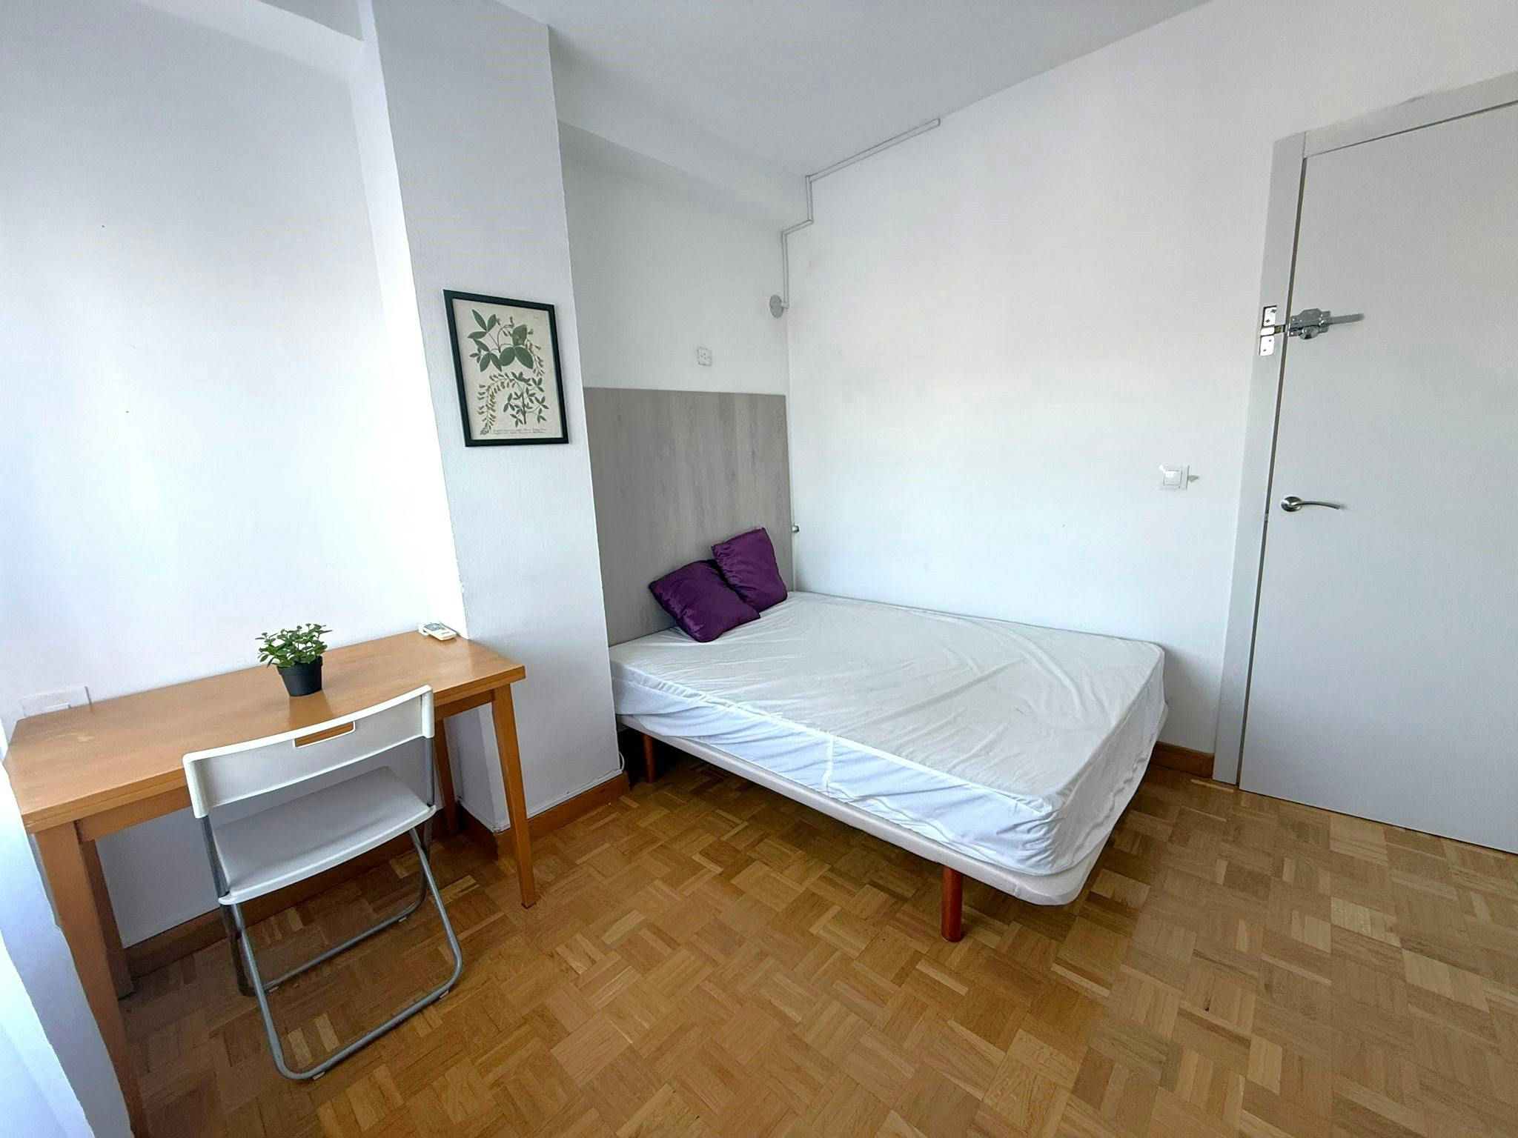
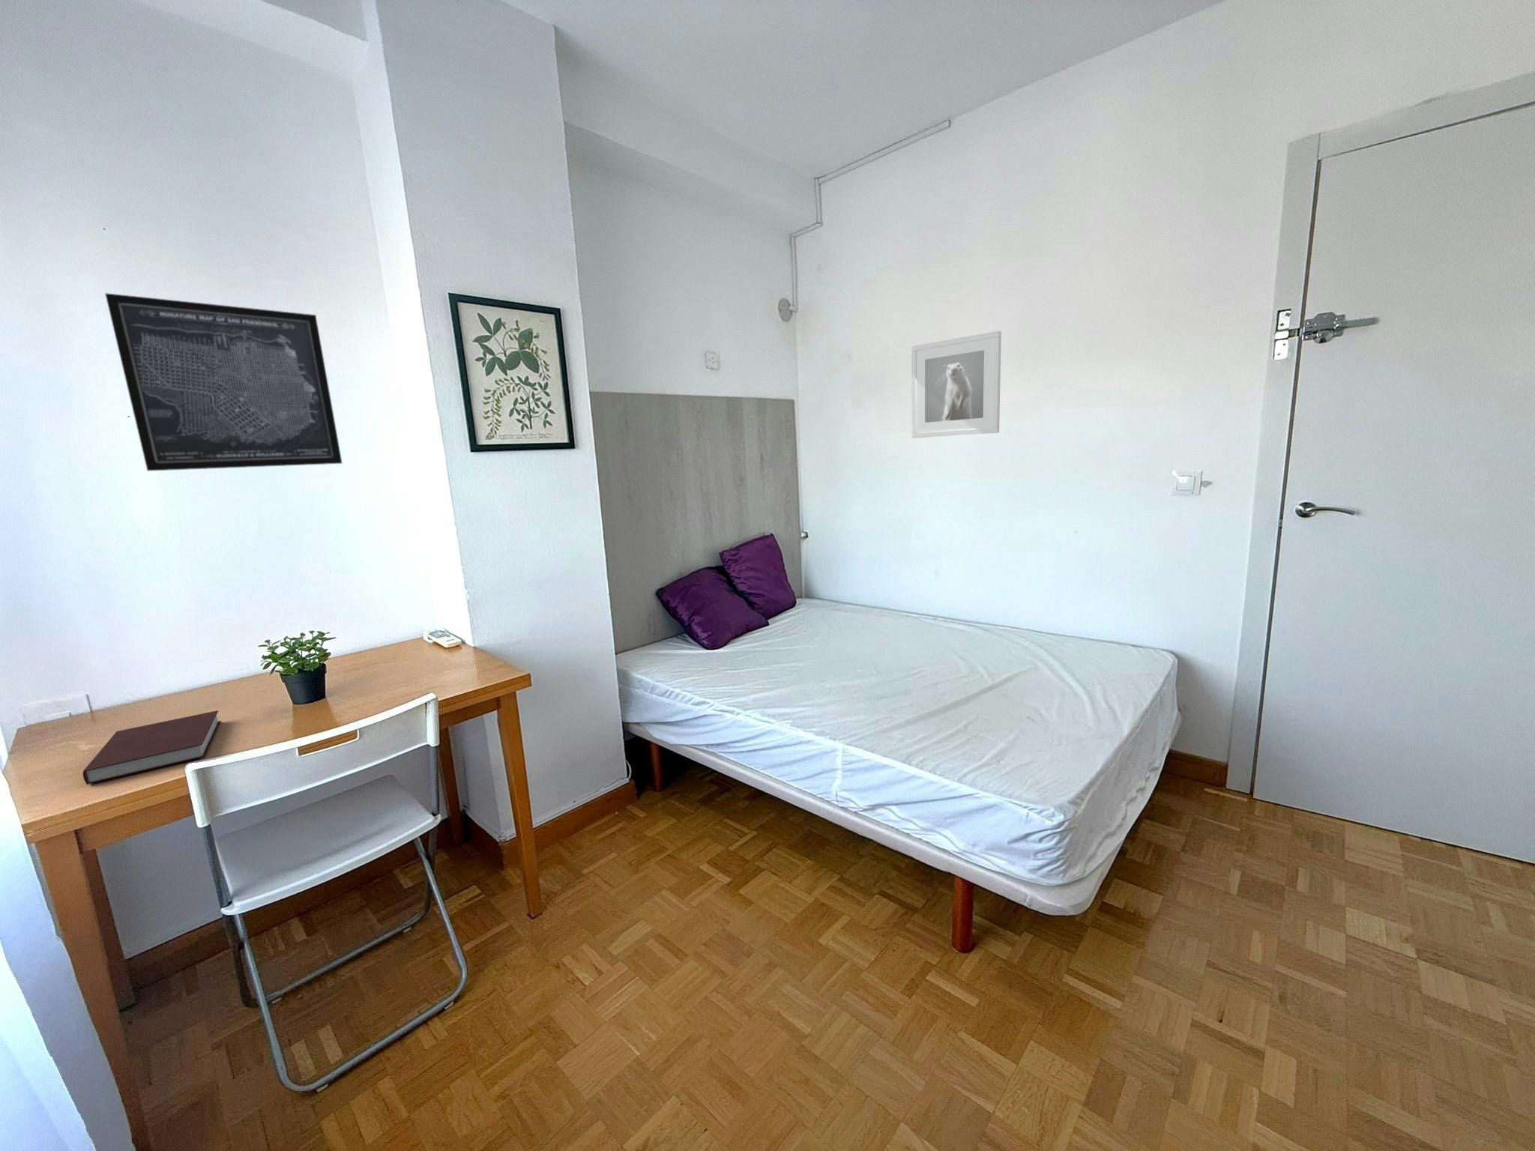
+ notebook [82,710,222,786]
+ wall art [104,293,342,472]
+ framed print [910,330,1002,439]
